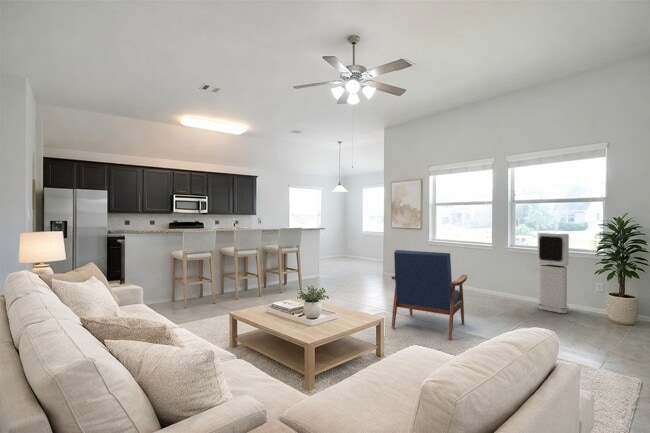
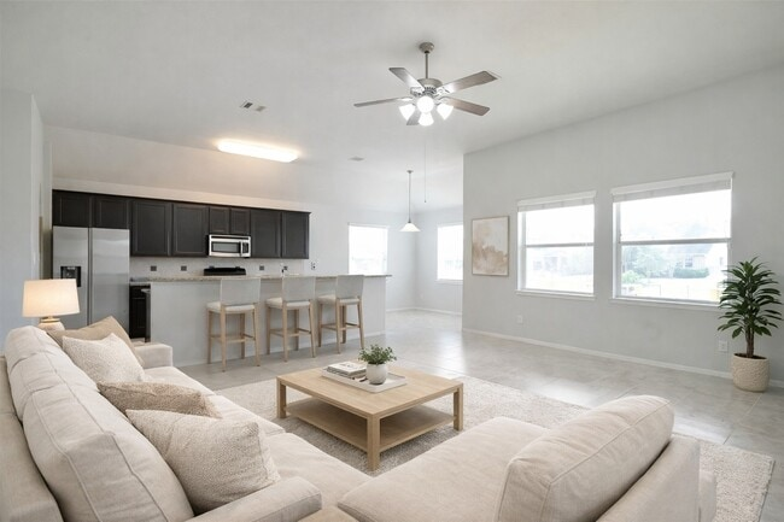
- air purifier [536,232,570,314]
- armchair [390,249,468,340]
